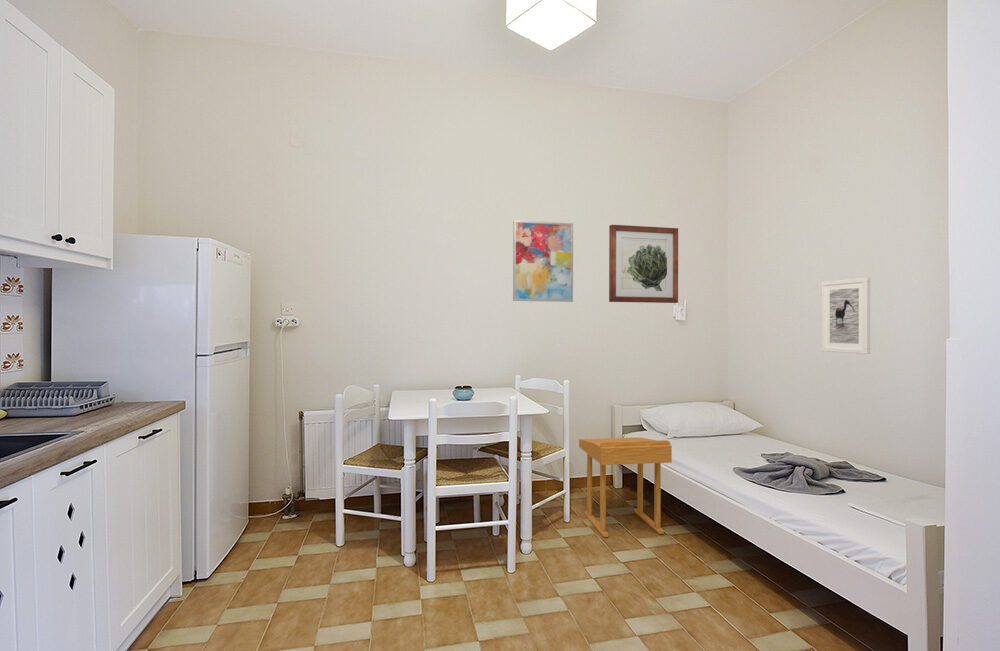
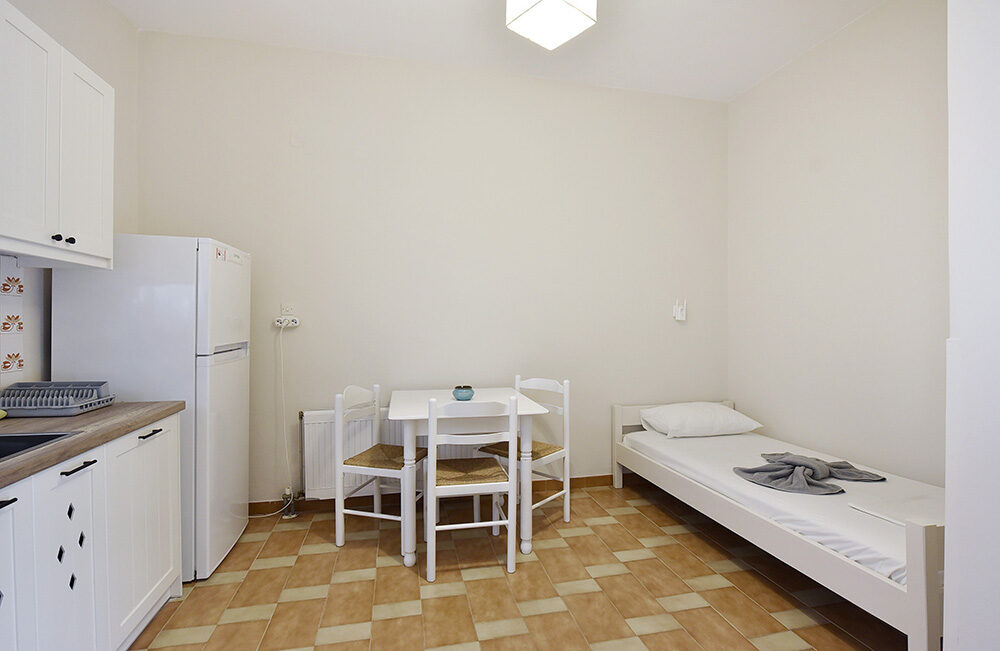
- side table [578,436,673,538]
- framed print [820,276,871,355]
- wall art [608,224,679,304]
- wall art [512,219,574,303]
